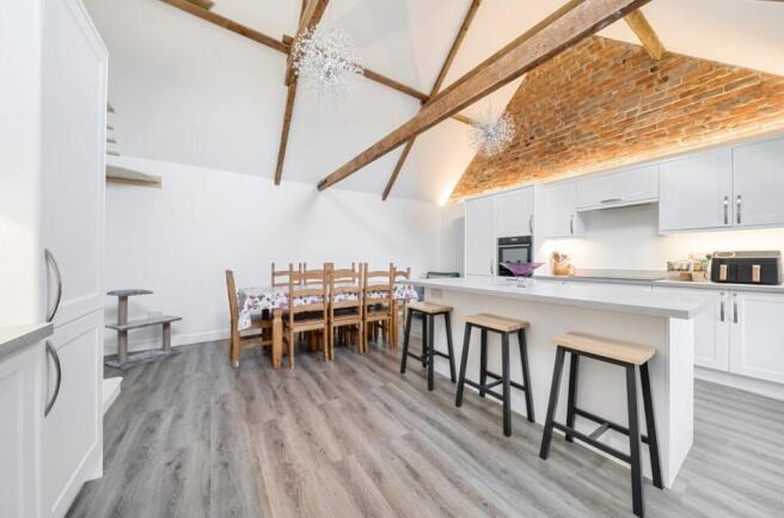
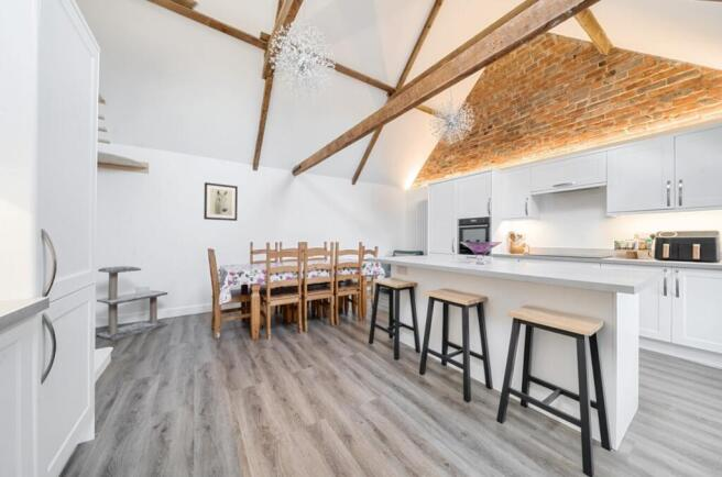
+ wall art [203,181,239,222]
